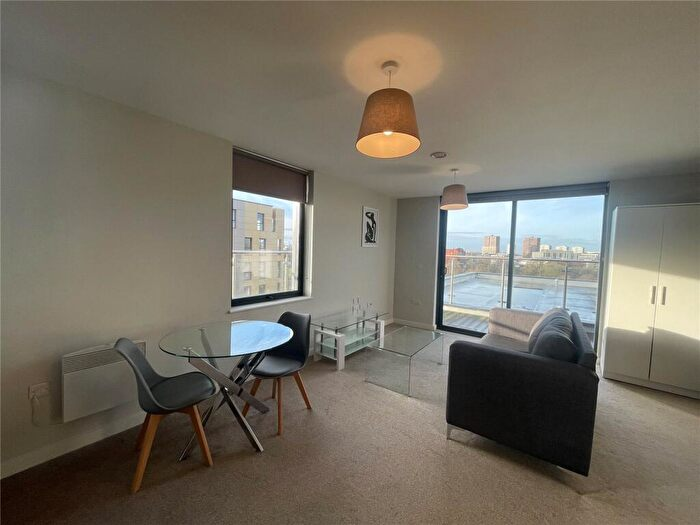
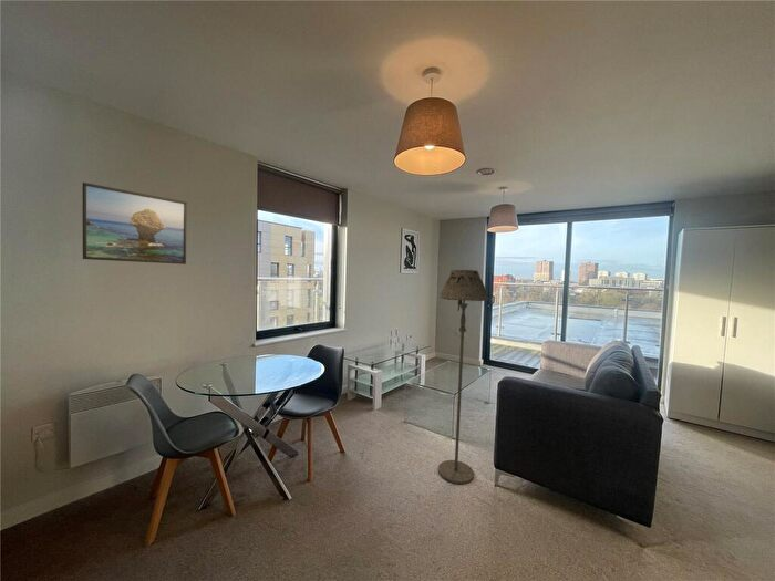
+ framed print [81,181,188,266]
+ floor lamp [437,269,489,485]
